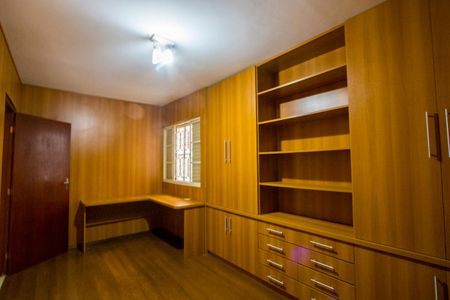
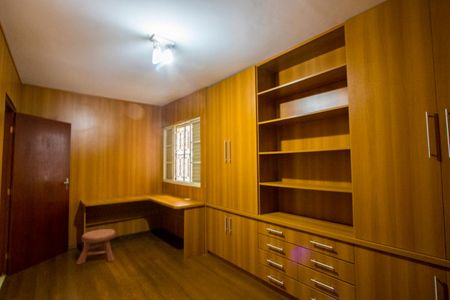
+ stool [75,228,117,265]
